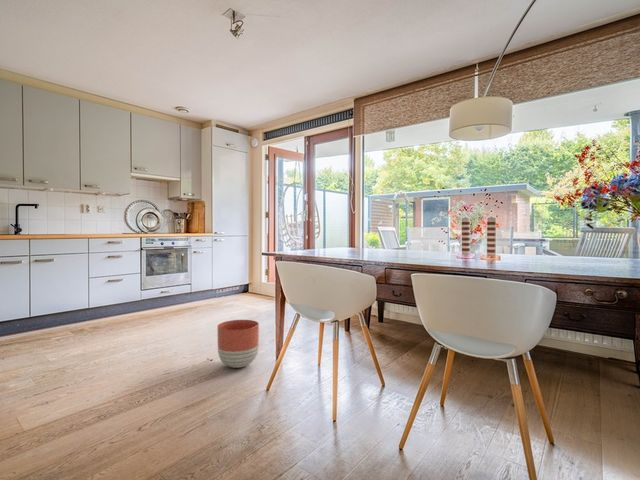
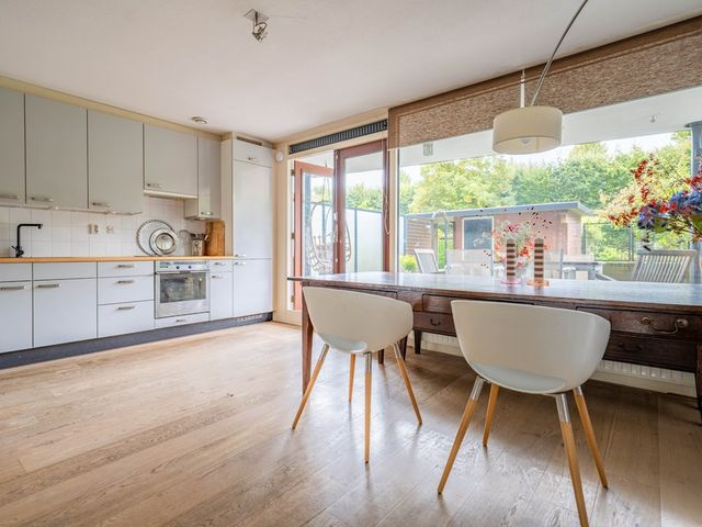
- planter [216,319,260,369]
